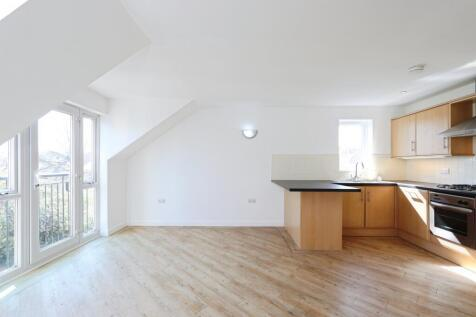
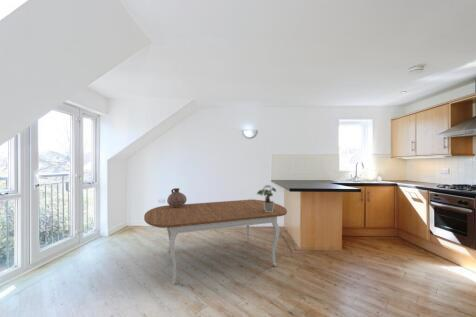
+ vessel [166,187,188,207]
+ potted plant [256,184,277,212]
+ dining table [143,199,288,286]
